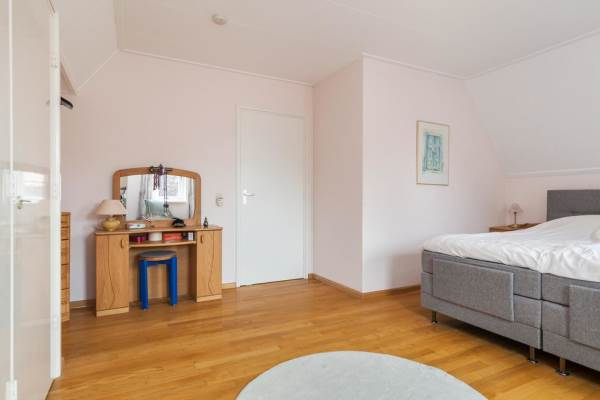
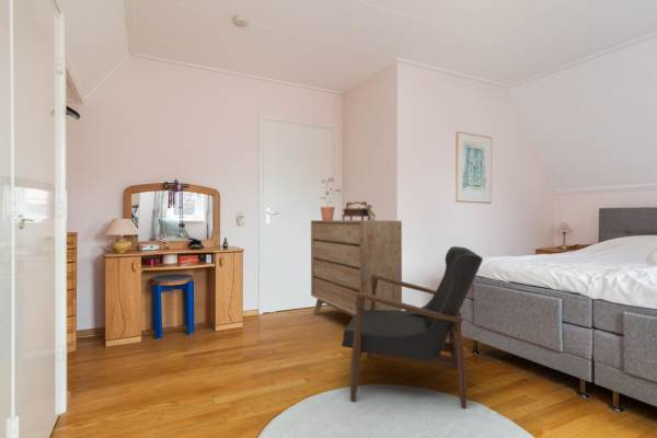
+ decorative box [342,200,377,221]
+ potted plant [319,176,342,221]
+ armchair [341,245,484,410]
+ dresser [310,219,403,318]
